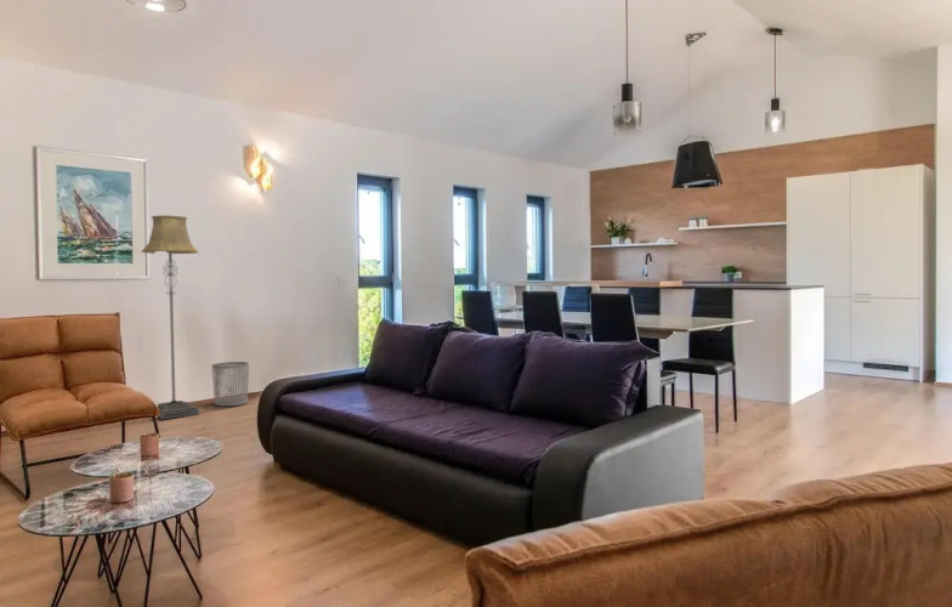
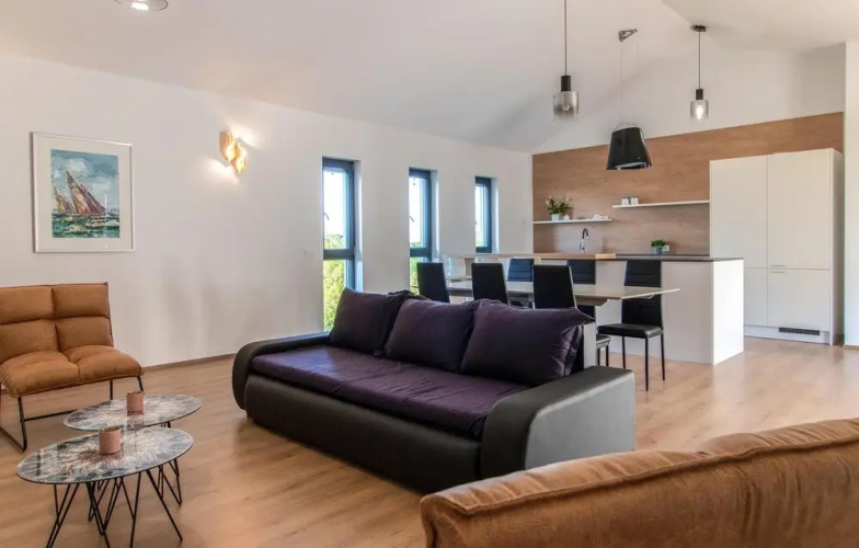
- waste bin [211,361,250,407]
- floor lamp [141,214,200,421]
